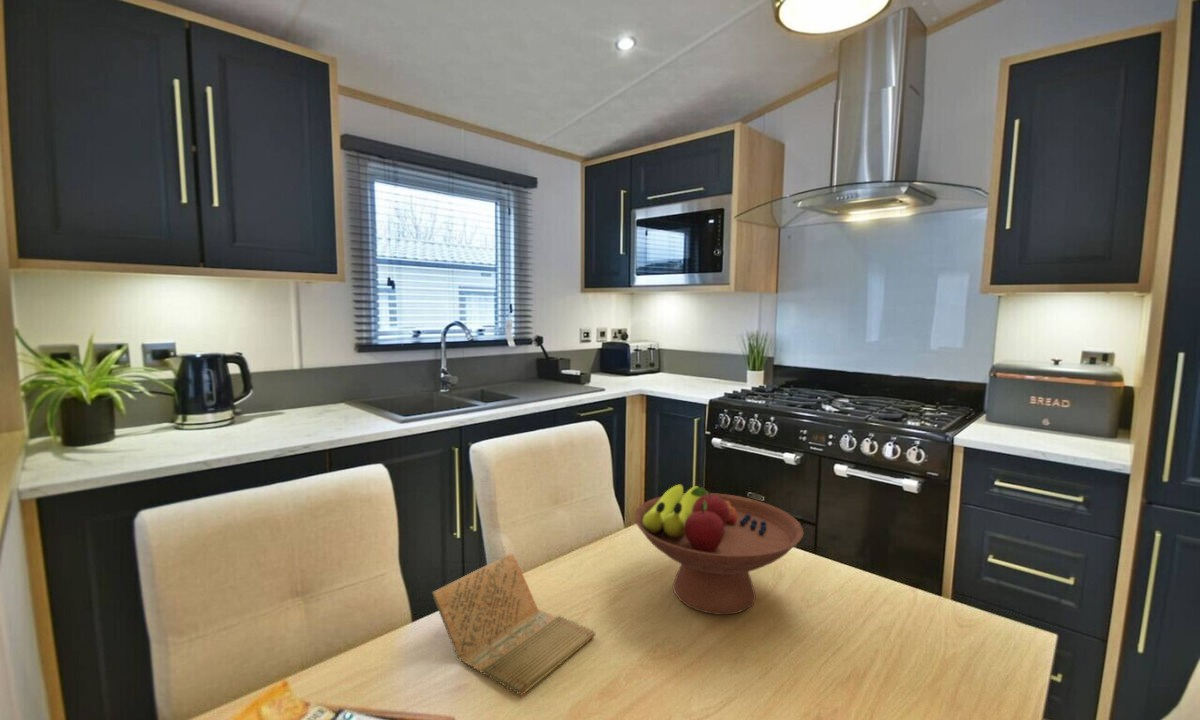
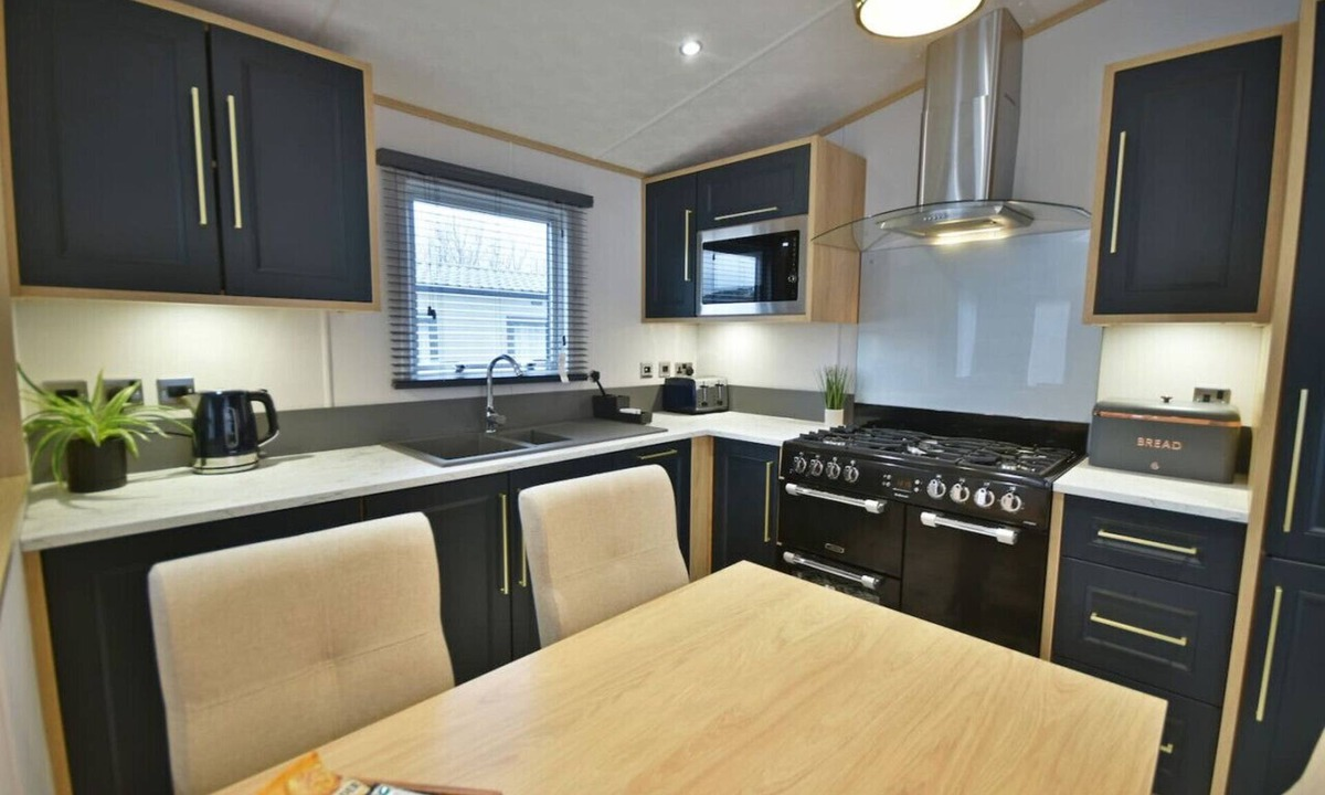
- notepad [431,552,597,697]
- fruit bowl [633,483,804,616]
